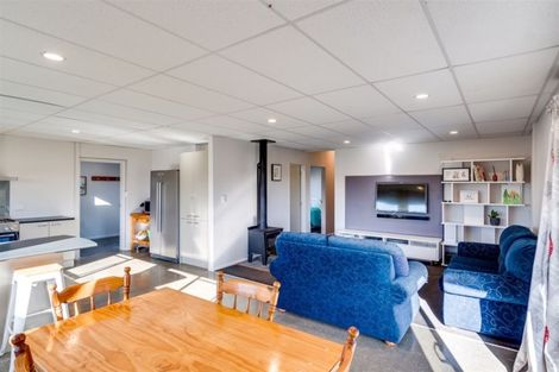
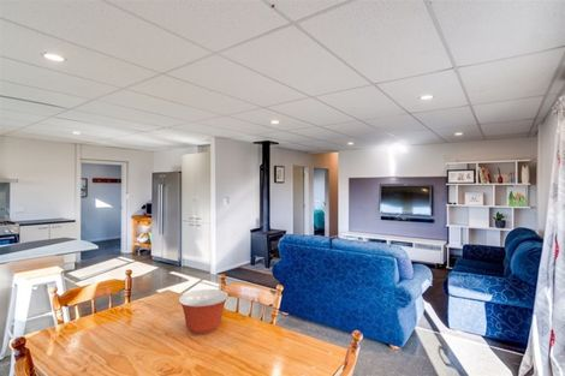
+ mixing bowl [177,288,230,335]
